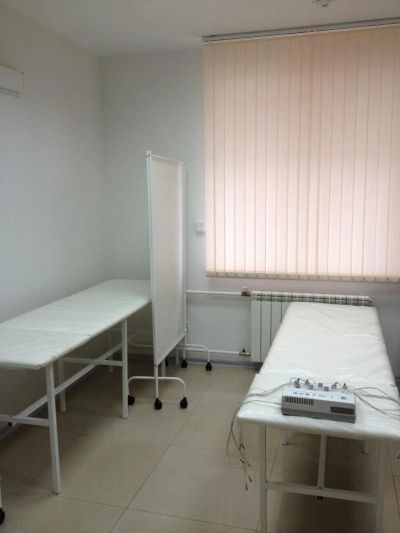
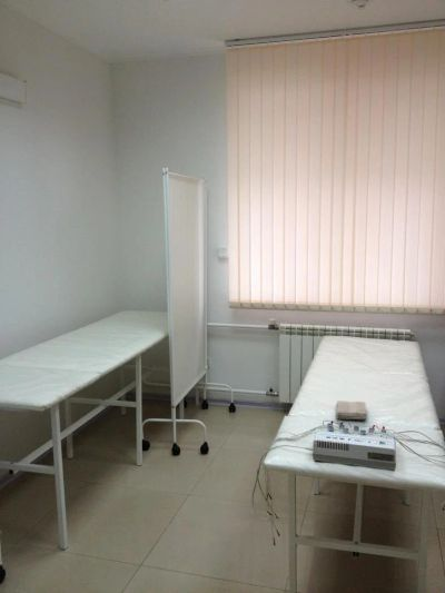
+ washcloth [335,399,368,421]
